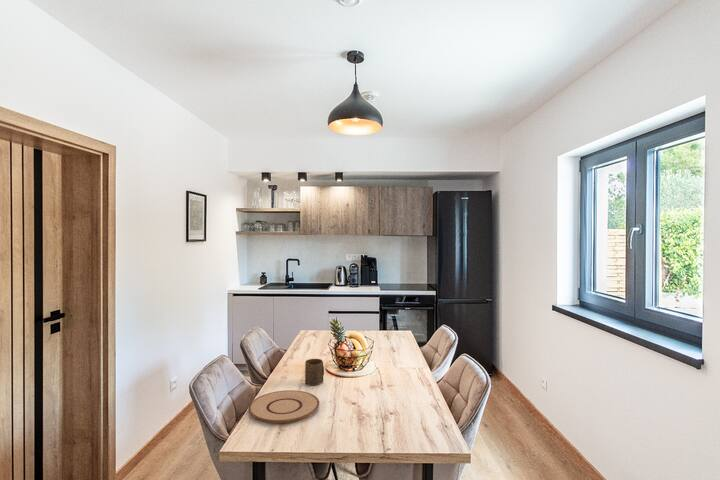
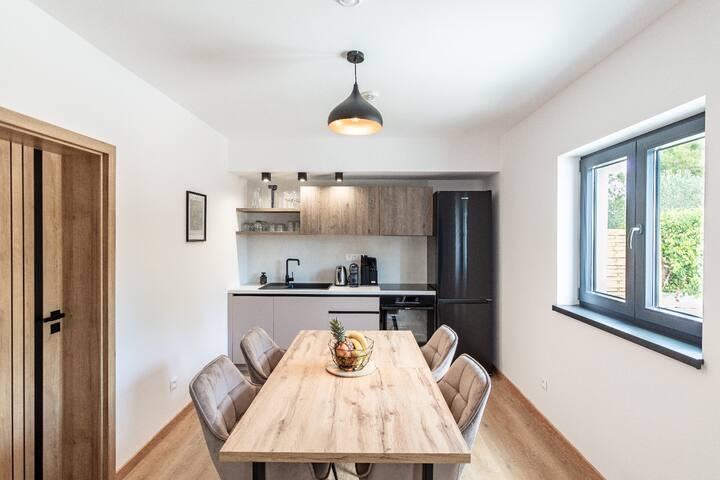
- cup [304,358,325,386]
- plate [247,389,320,424]
